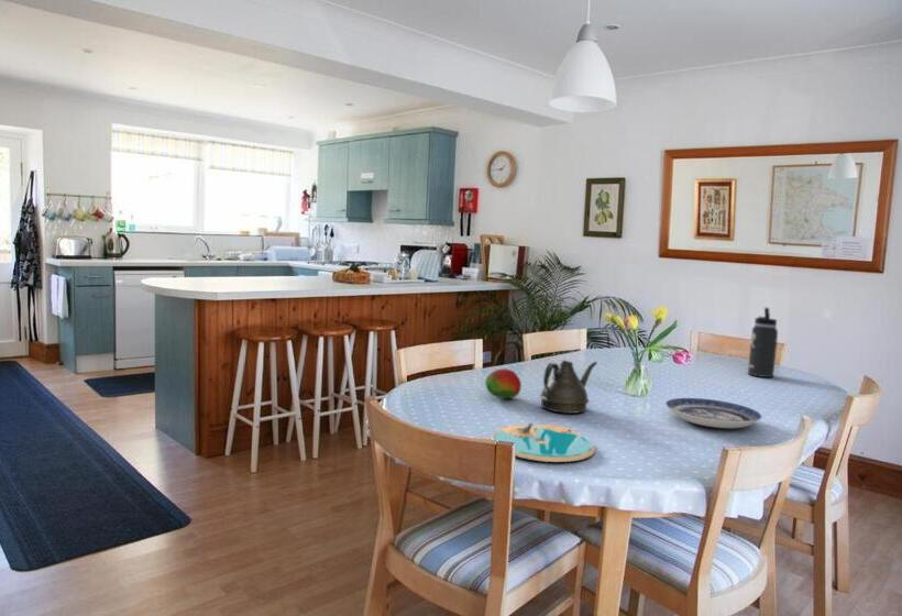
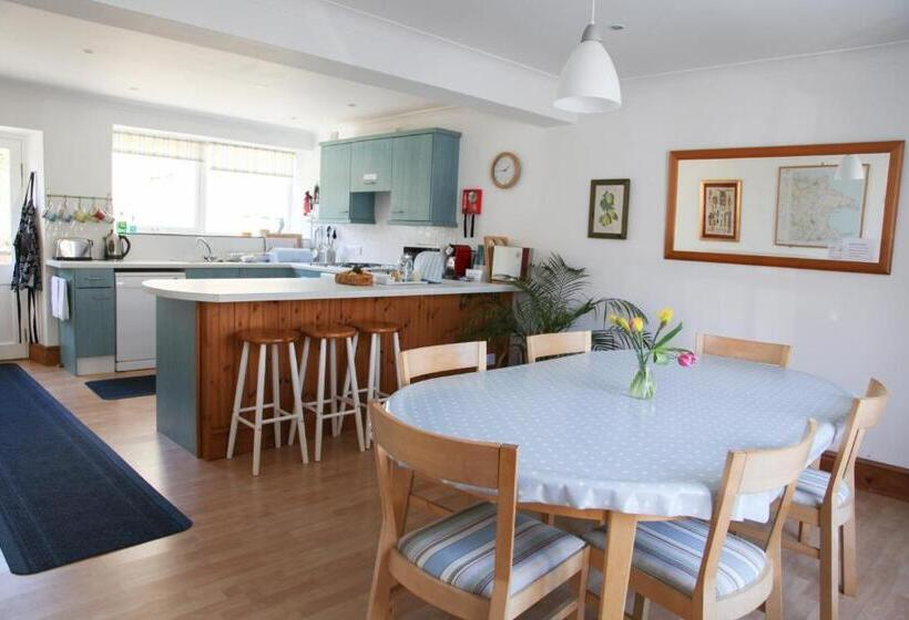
- plate [664,397,762,429]
- plate [490,422,596,463]
- fruit [484,367,522,399]
- teapot [539,360,598,415]
- thermos bottle [747,307,779,378]
